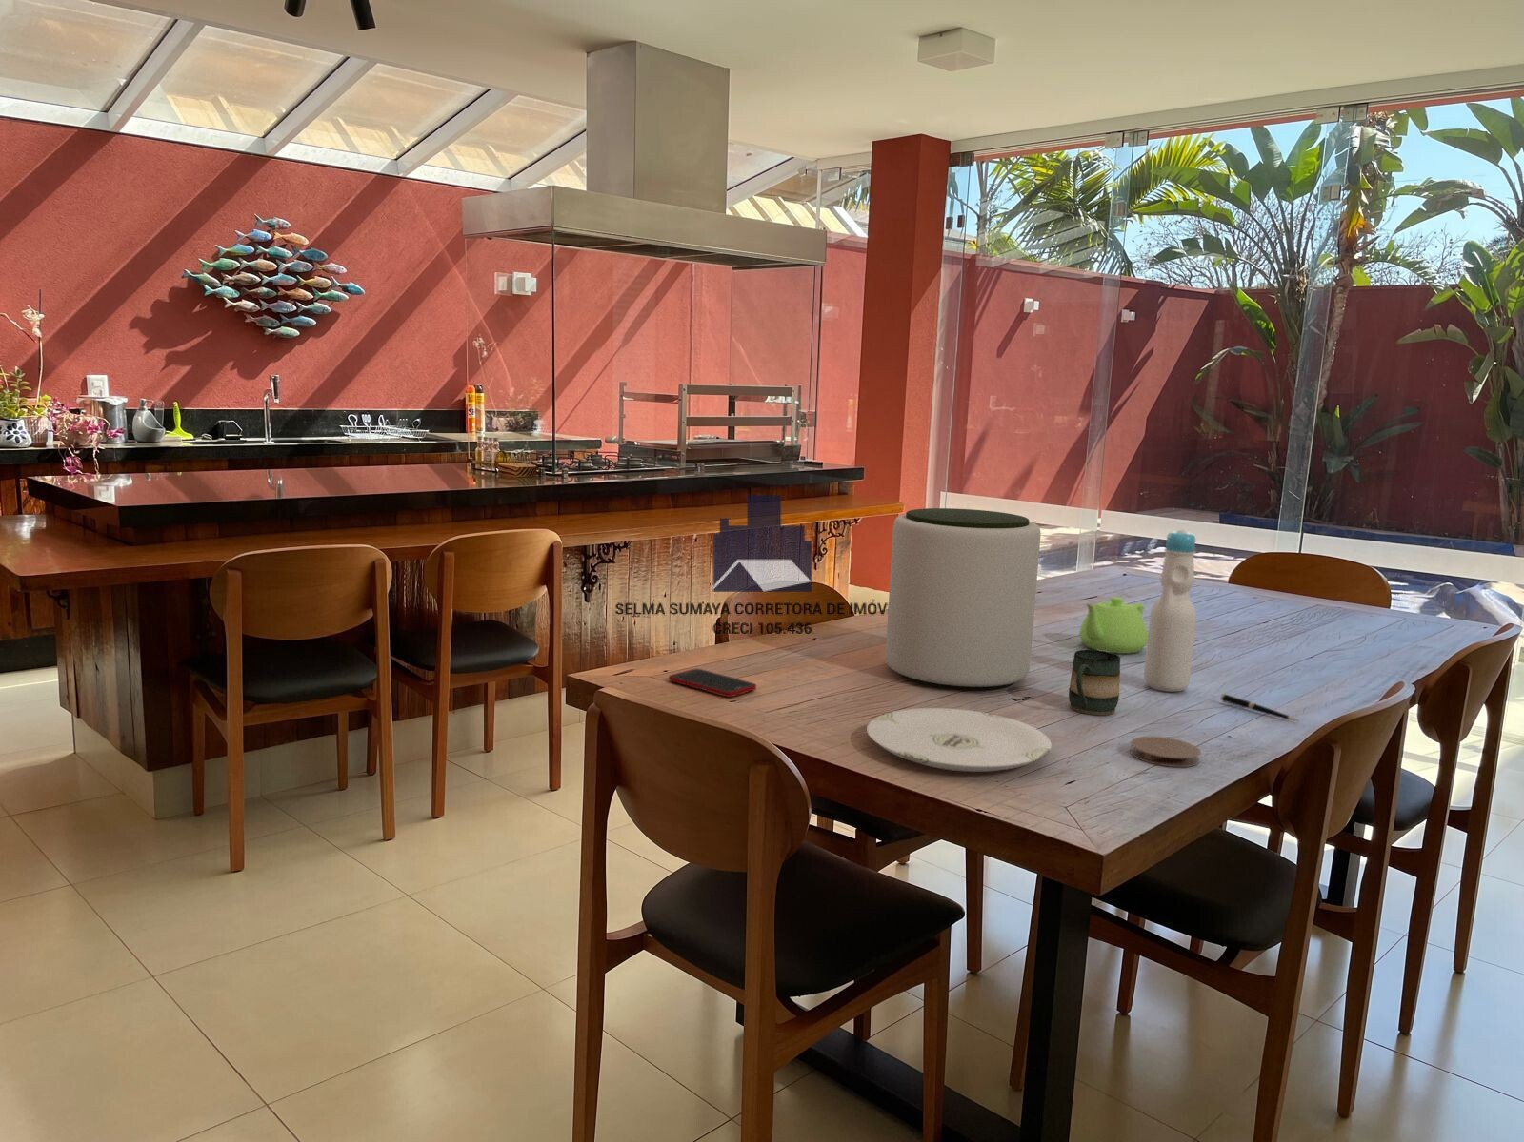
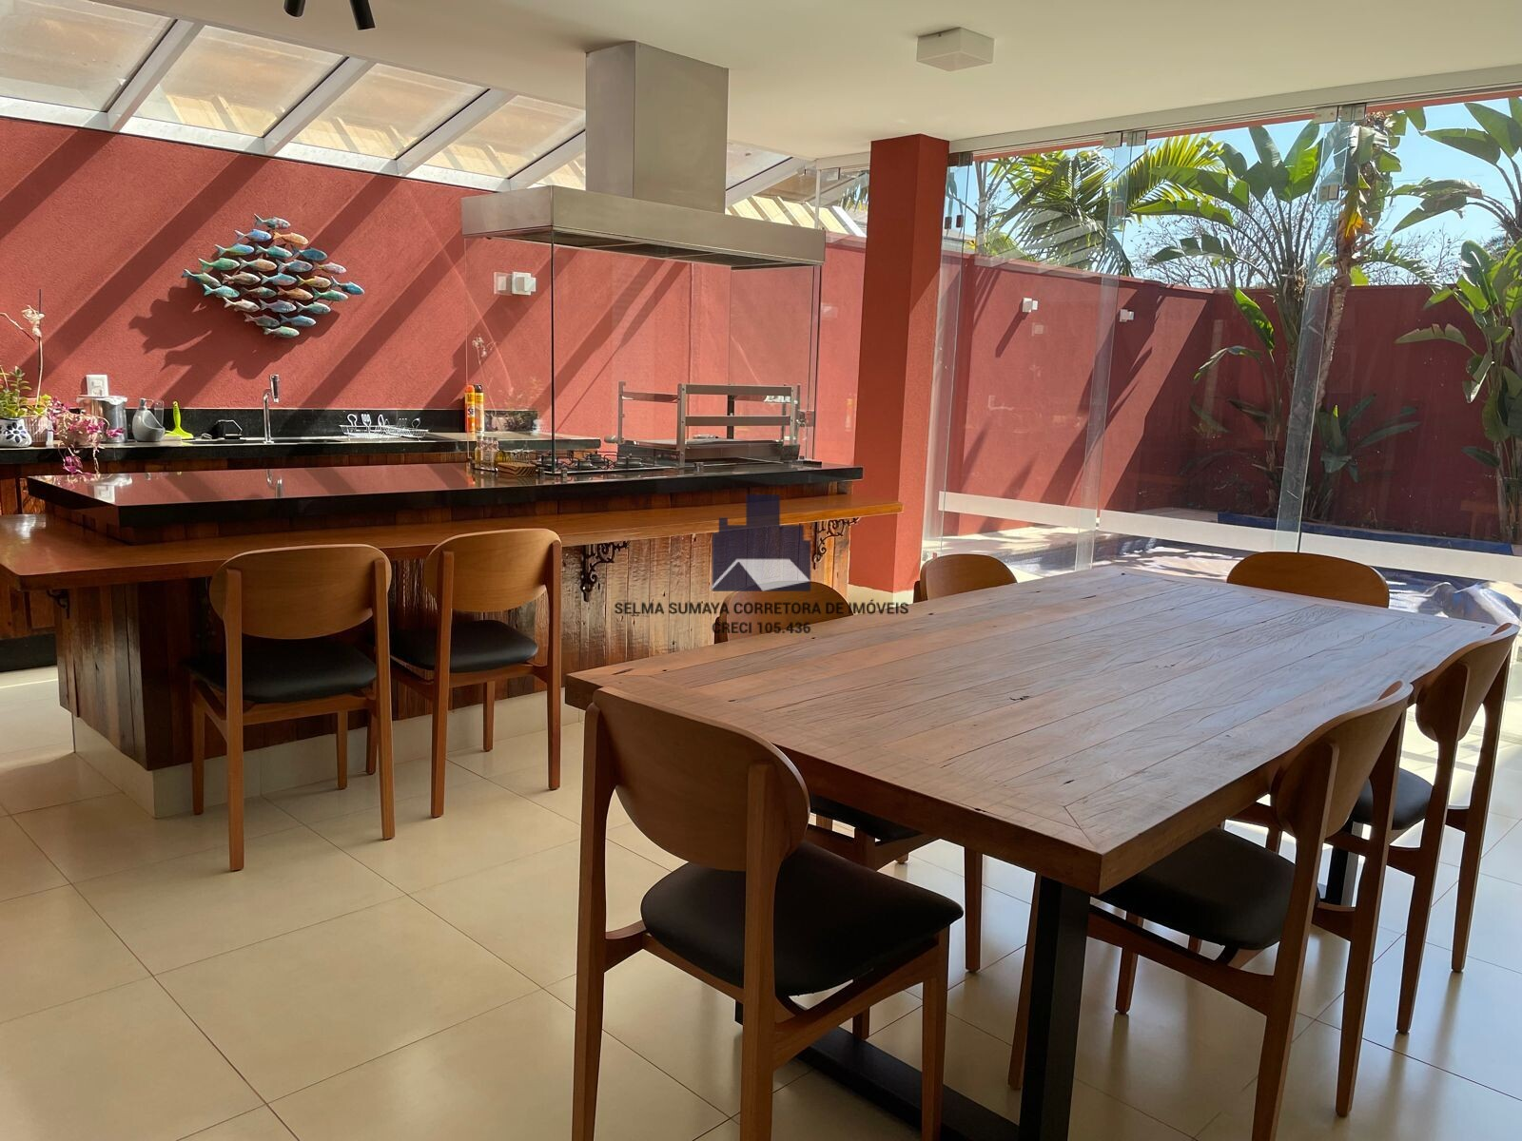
- teapot [1079,596,1147,655]
- plant pot [884,507,1042,691]
- plate [866,707,1052,773]
- pen [1220,693,1300,722]
- bottle [1142,528,1198,693]
- cell phone [667,668,757,698]
- mug [1068,649,1121,716]
- coaster [1129,735,1202,768]
